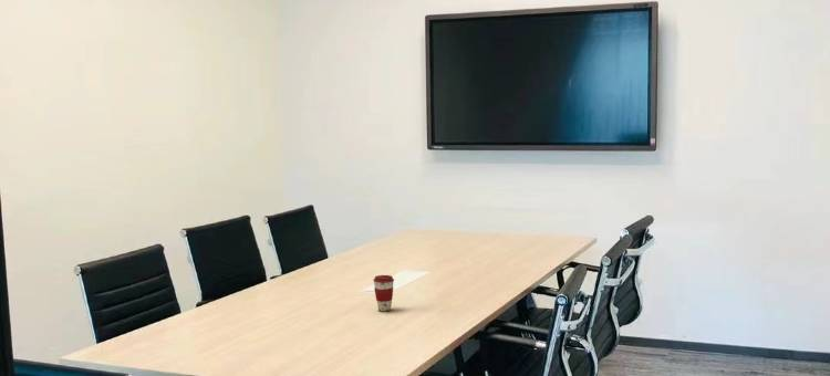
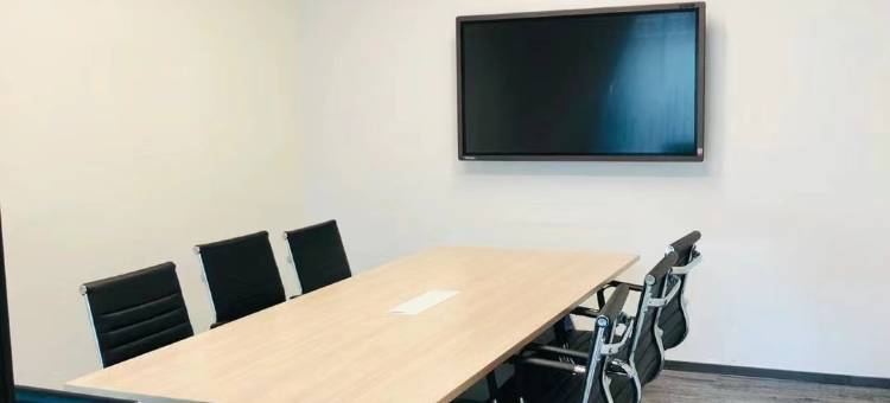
- coffee cup [372,274,395,312]
